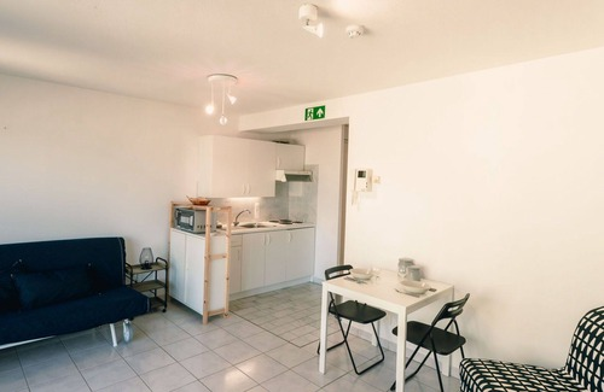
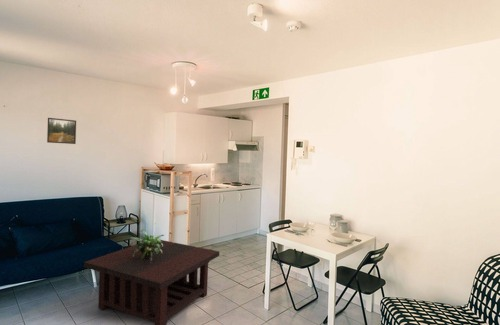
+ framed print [46,117,77,145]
+ coffee table [83,239,220,325]
+ potted plant [128,229,165,263]
